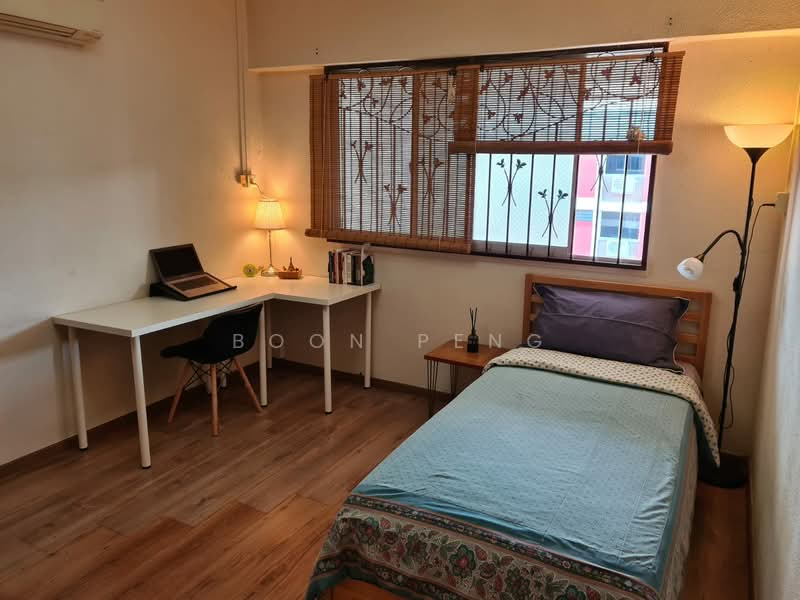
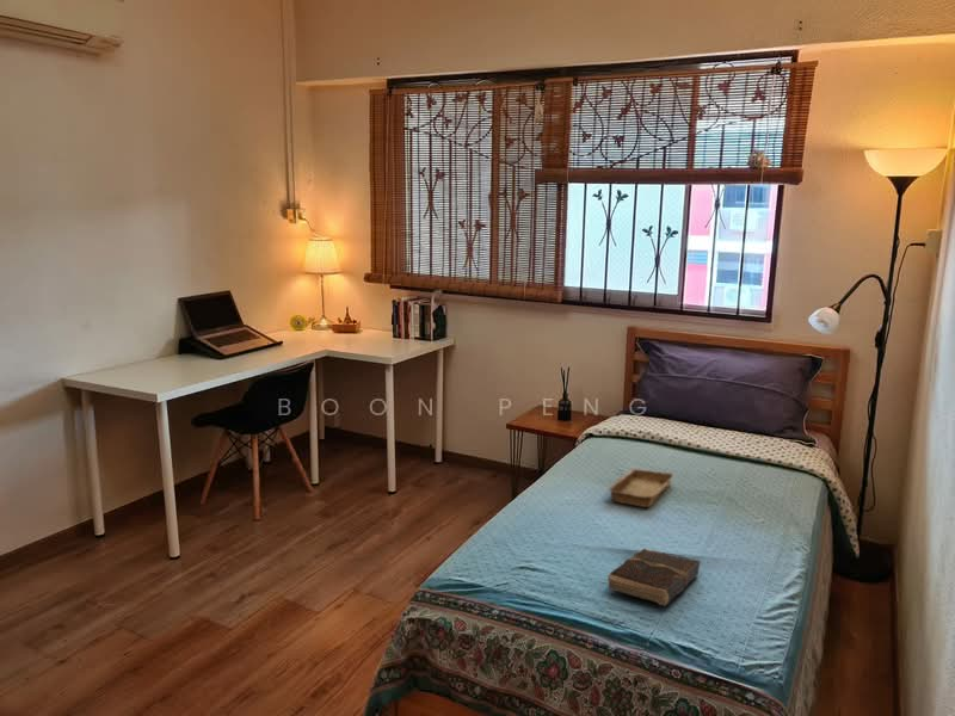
+ book [606,548,702,606]
+ tray [605,467,674,508]
